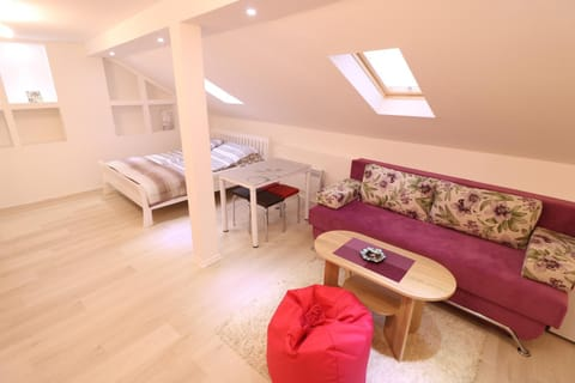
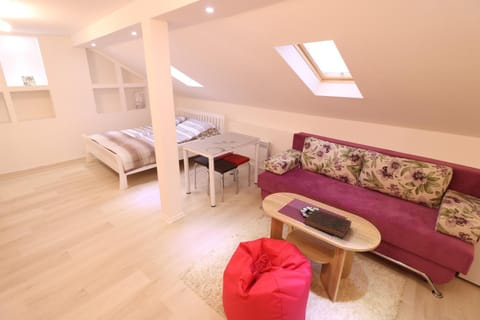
+ book [304,208,352,239]
